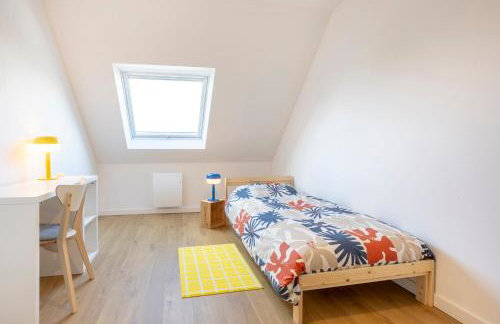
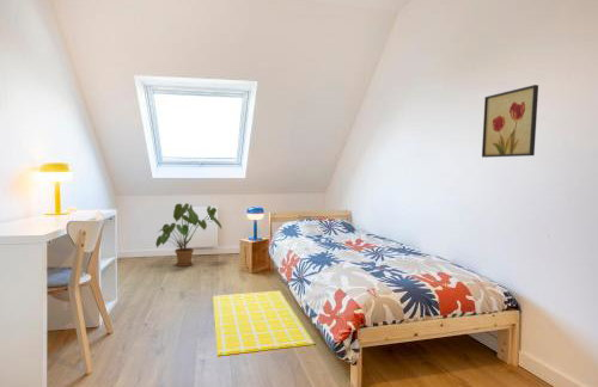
+ house plant [154,202,222,268]
+ wall art [481,84,539,159]
